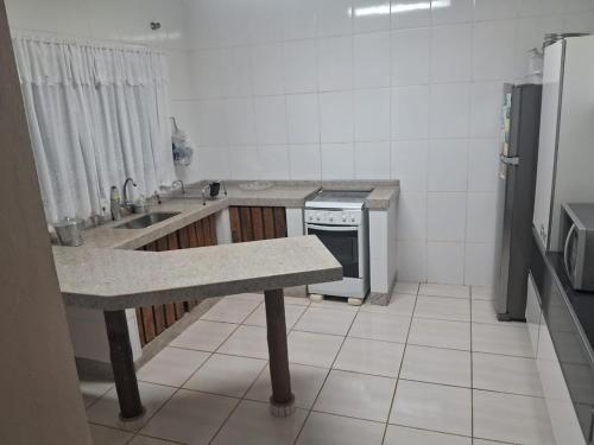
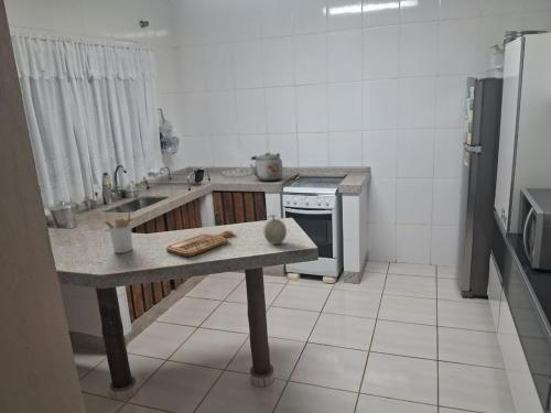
+ kettle [248,152,284,182]
+ cutting board [165,230,235,258]
+ fruit [262,214,288,246]
+ utensil holder [102,211,133,254]
